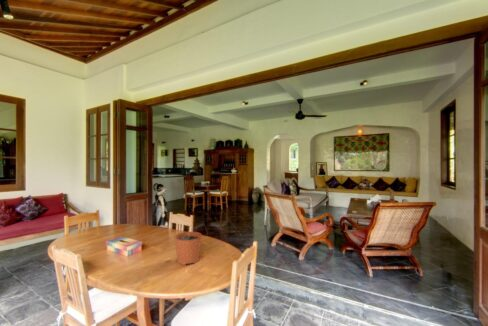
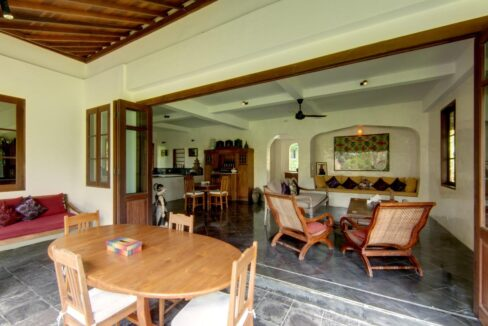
- plant pot [174,224,203,266]
